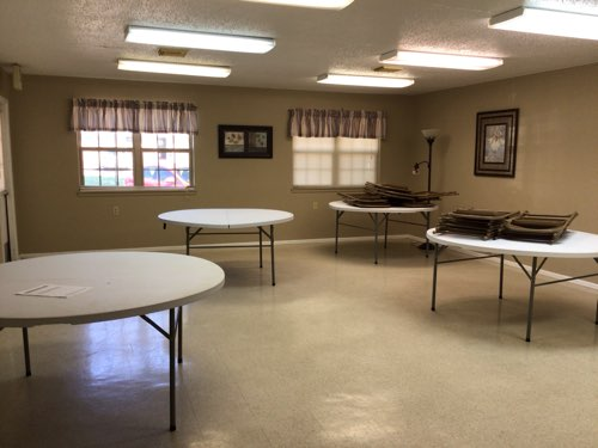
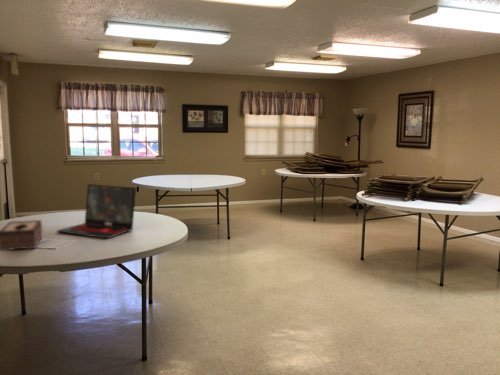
+ laptop [55,183,137,239]
+ tissue box [0,219,43,252]
